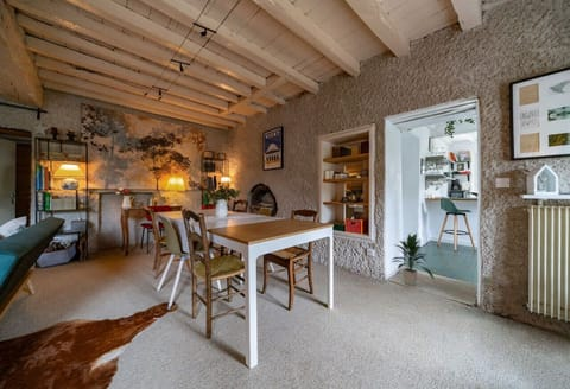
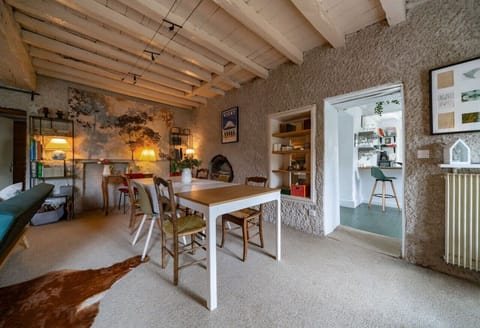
- indoor plant [391,231,436,287]
